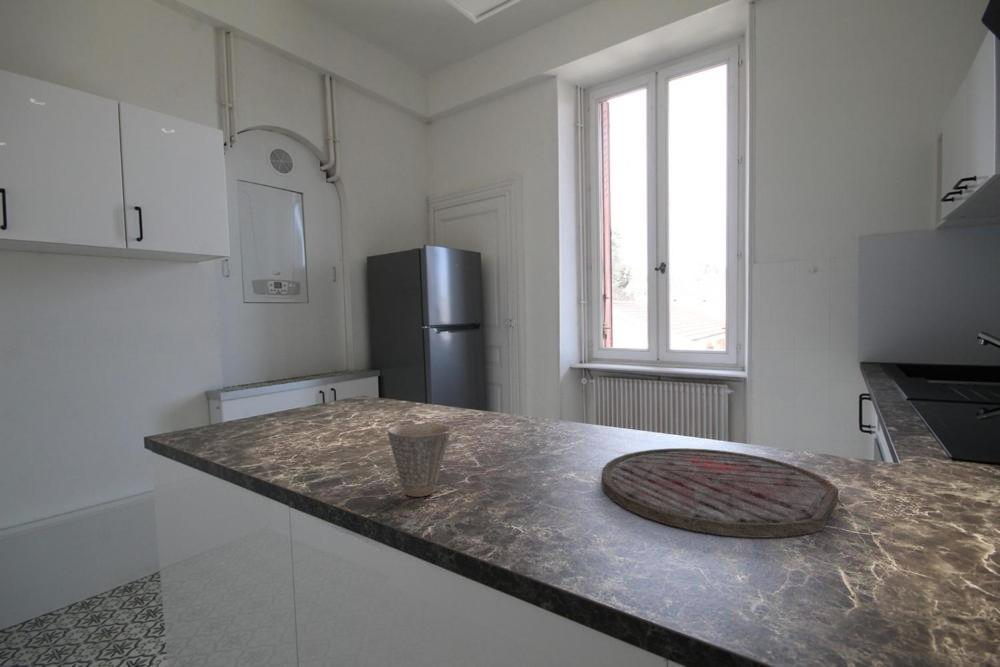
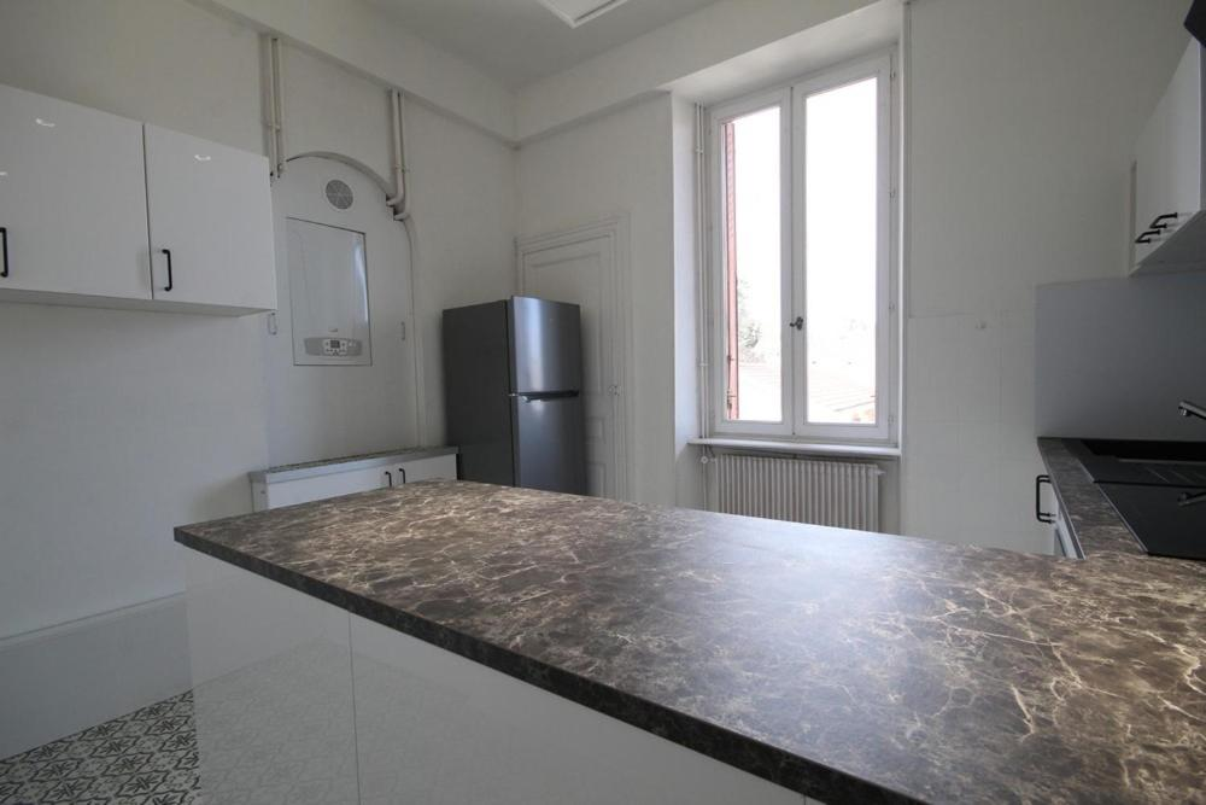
- cutting board [601,447,839,538]
- cup [386,423,452,498]
